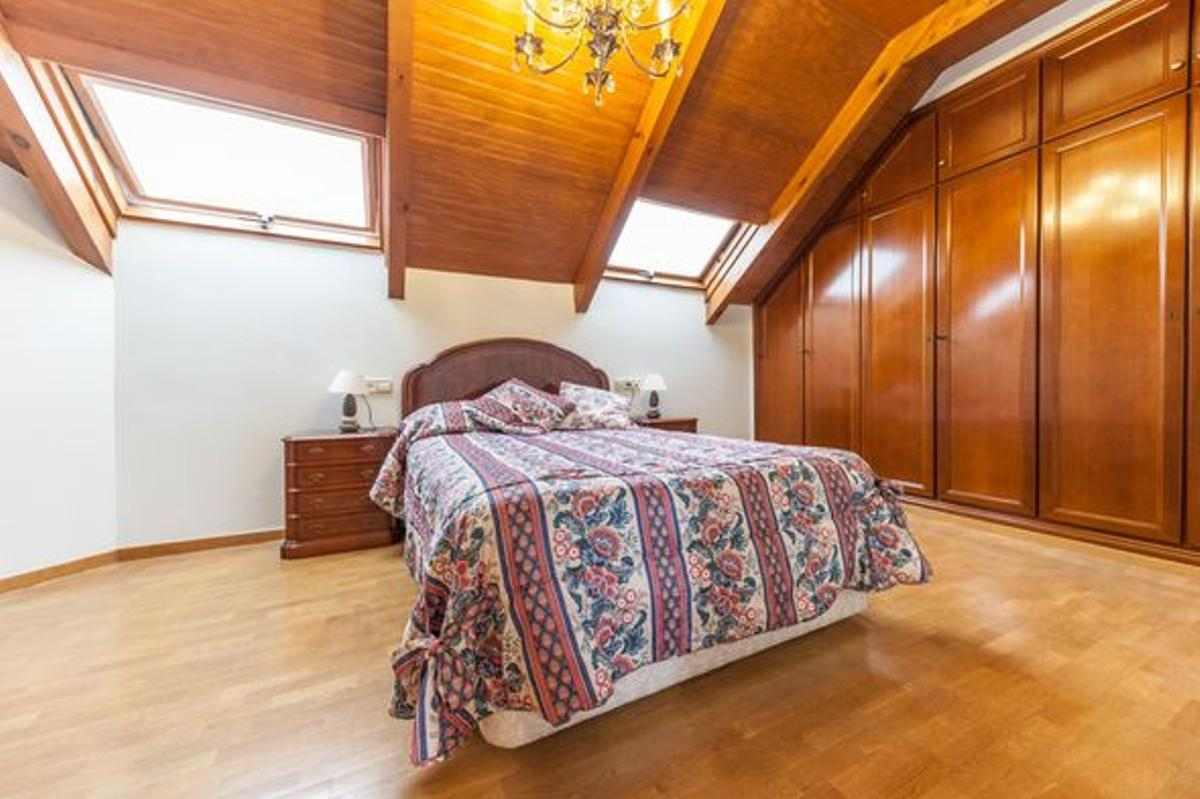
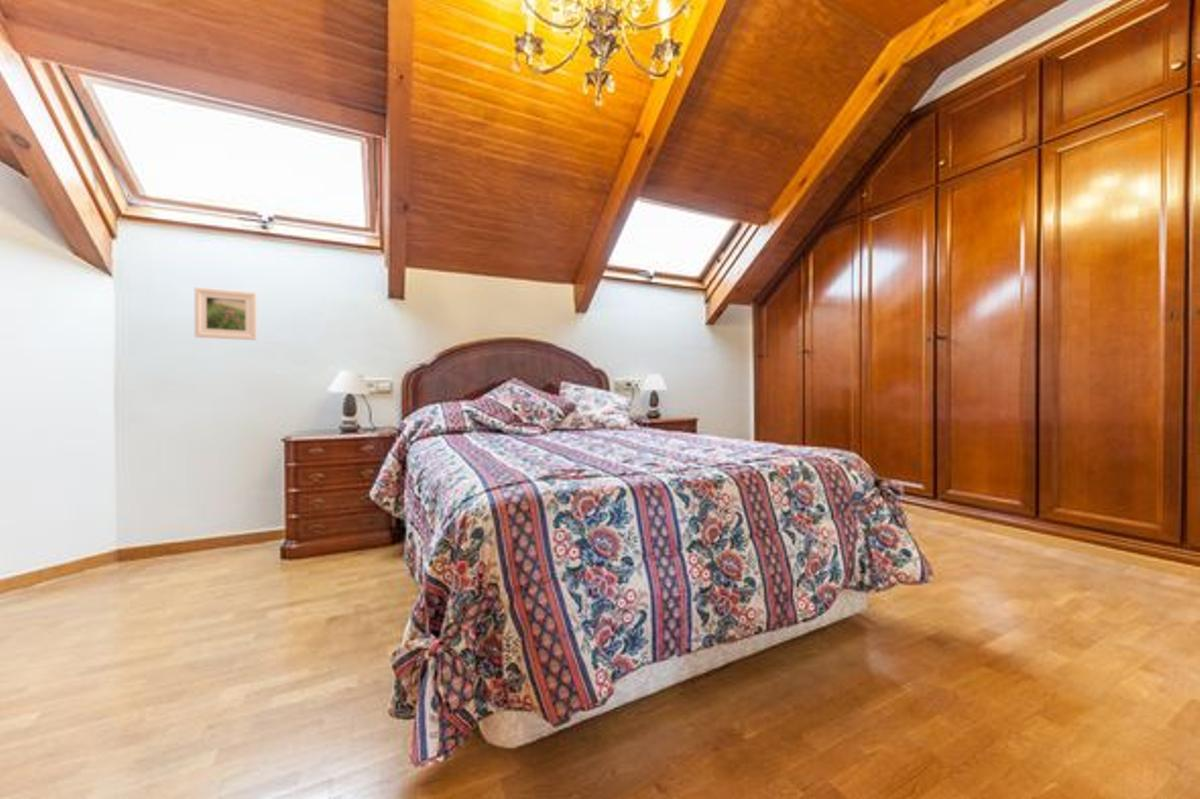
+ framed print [194,286,258,341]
